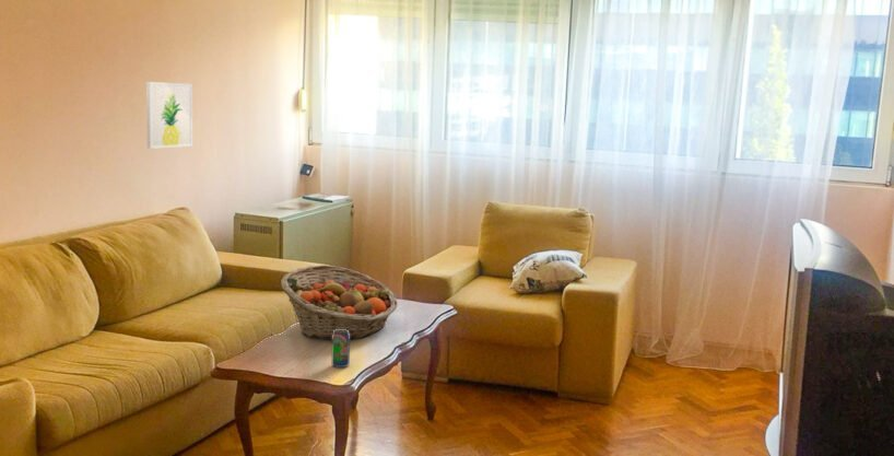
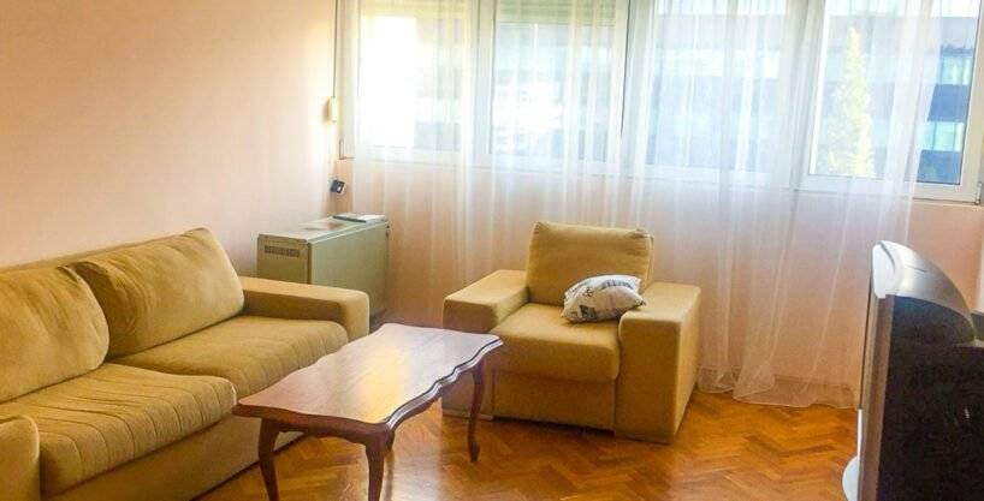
- wall art [145,81,193,150]
- fruit basket [280,264,399,341]
- beverage can [331,329,351,369]
